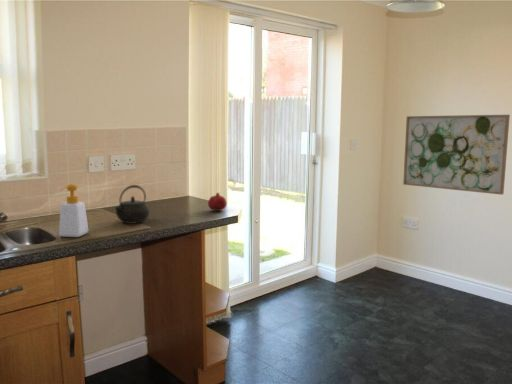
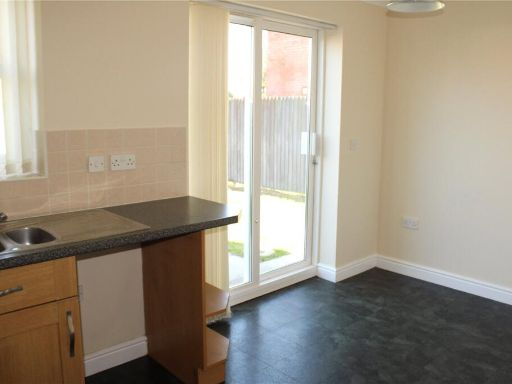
- soap bottle [58,183,89,238]
- fruit [207,191,228,212]
- wall art [402,114,511,196]
- kettle [114,184,151,225]
